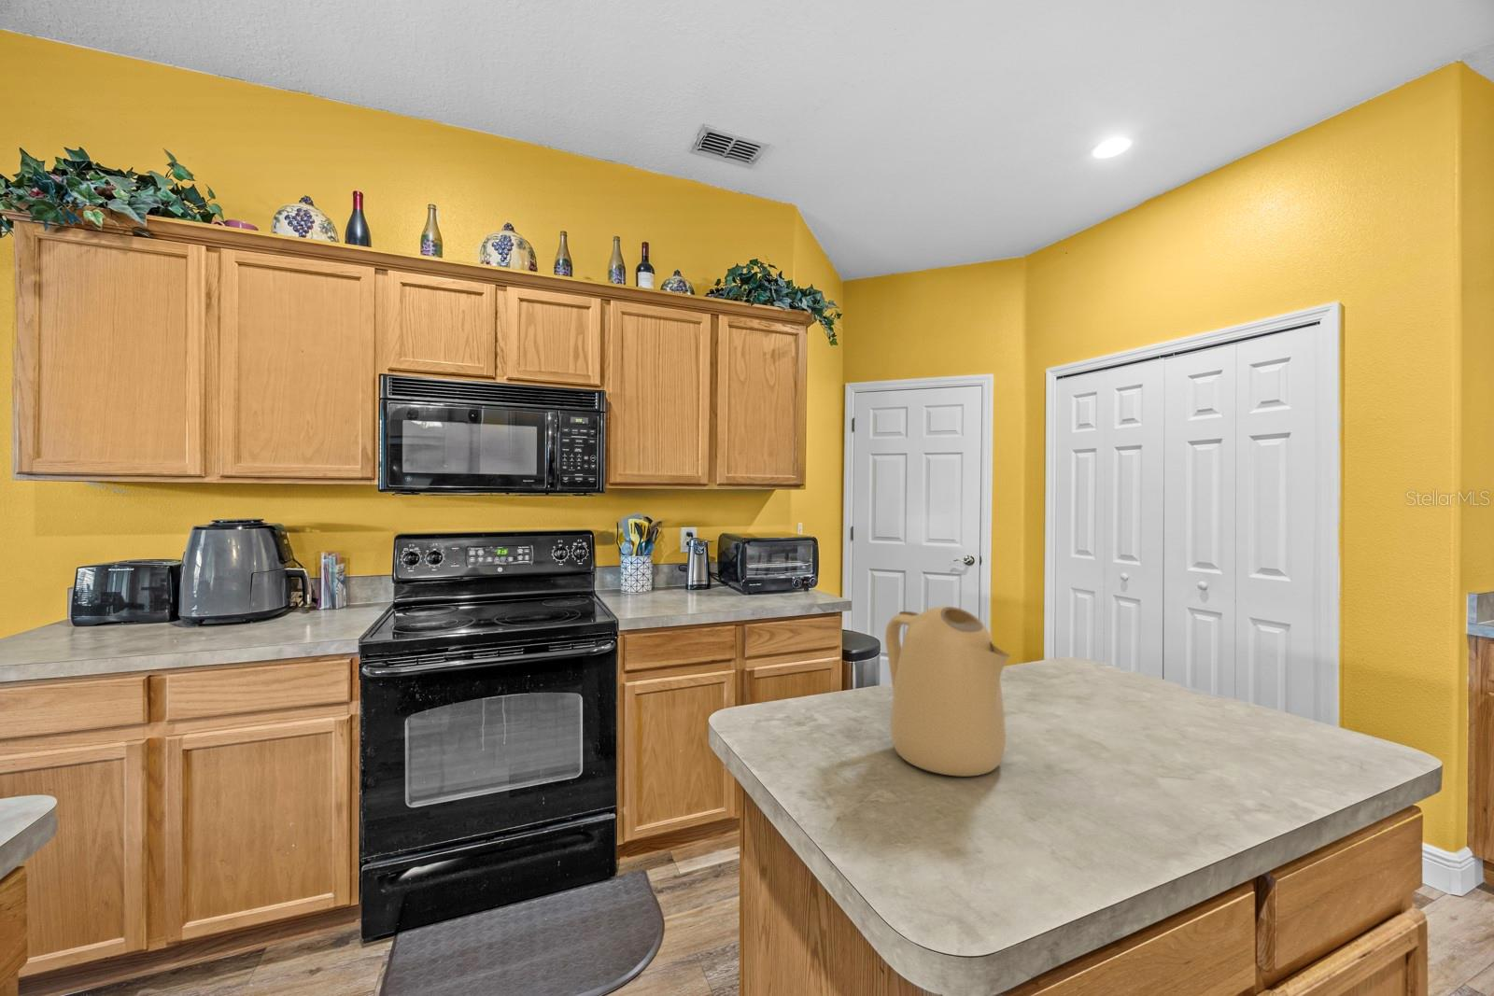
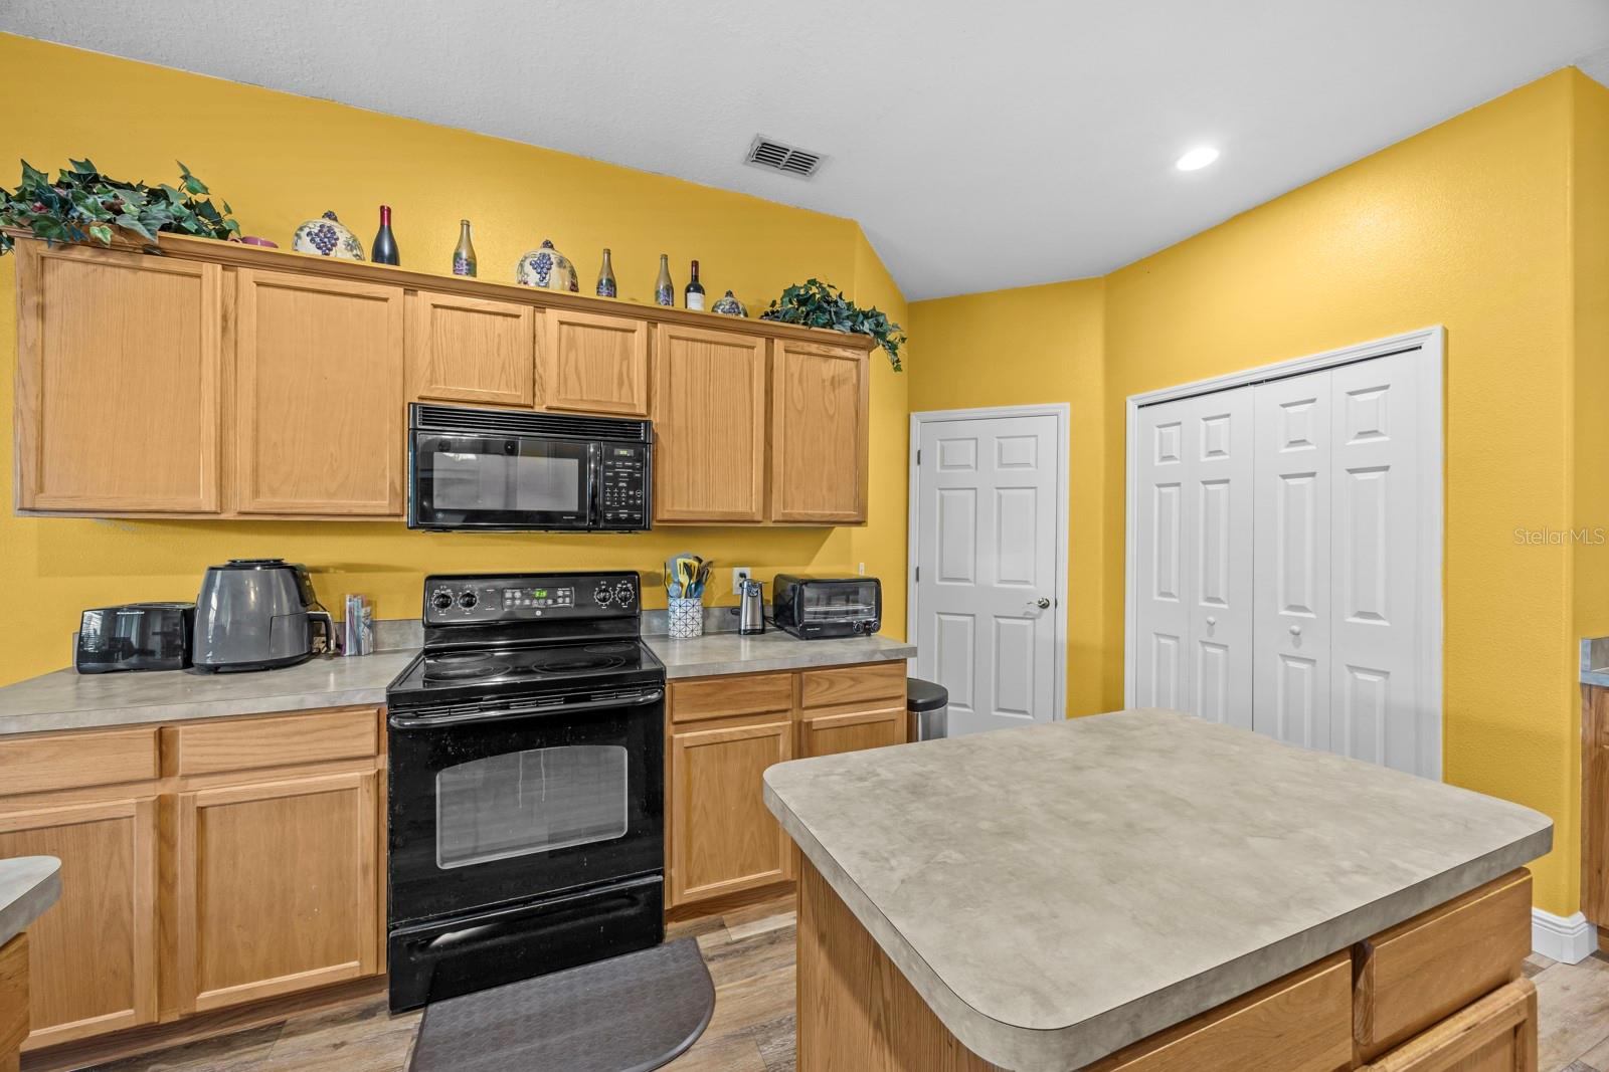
- kettle [884,605,1012,778]
